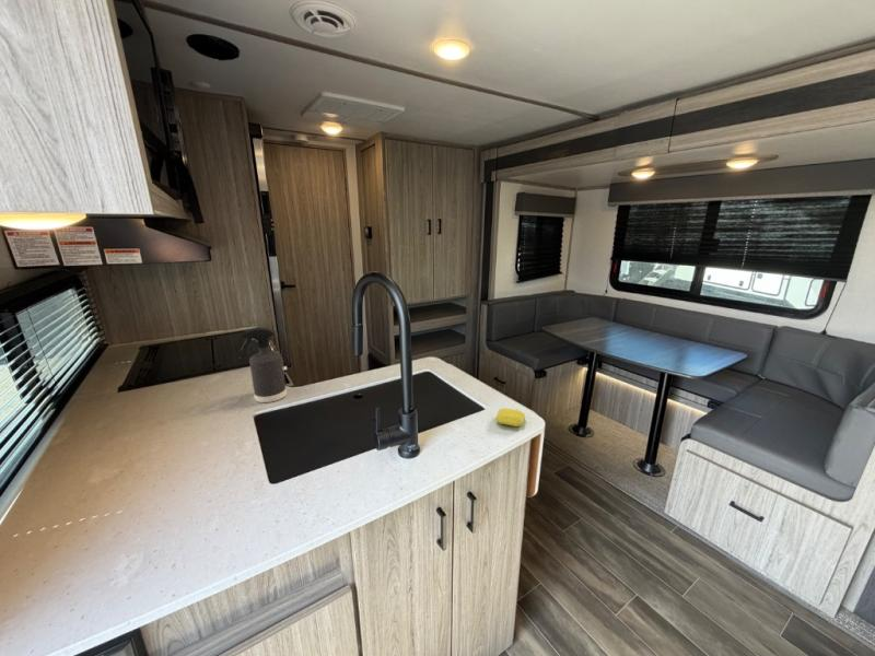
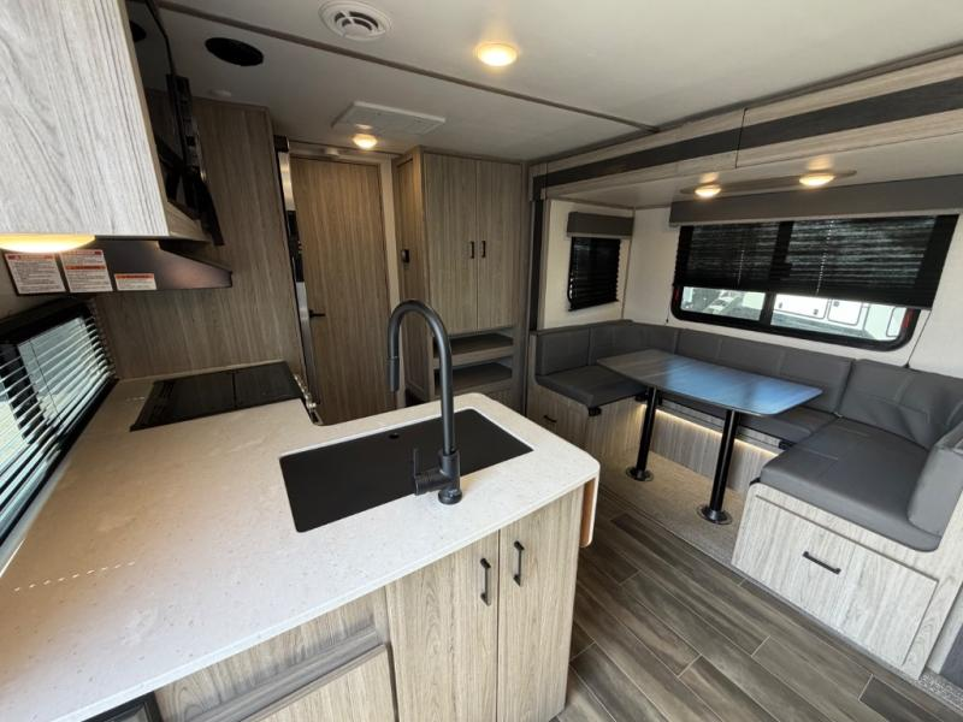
- soap bar [495,407,526,427]
- spray bottle [240,327,288,403]
